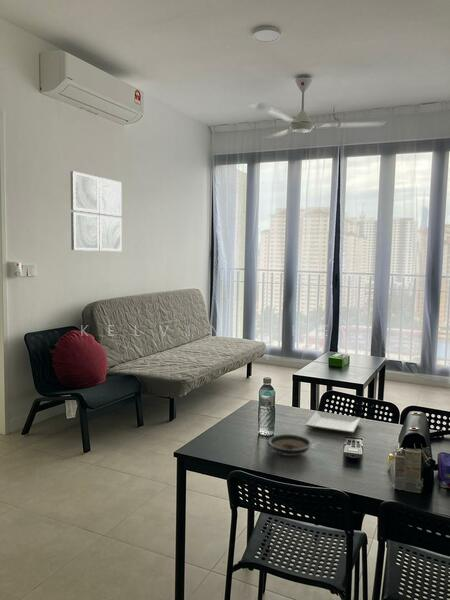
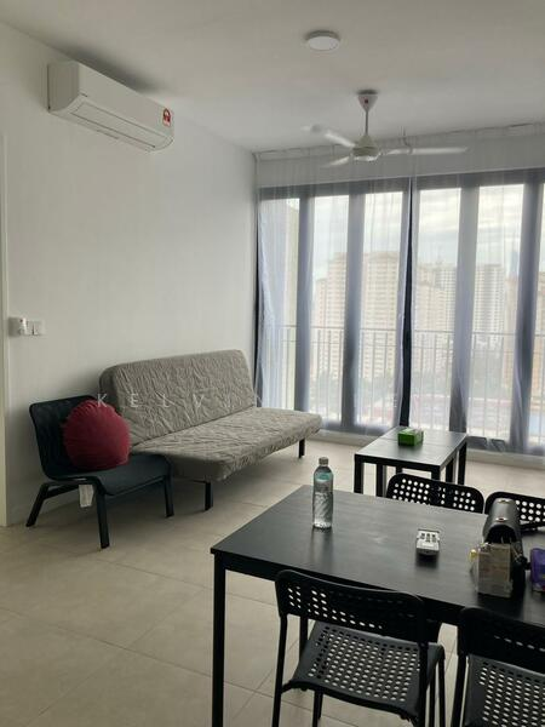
- saucer [267,433,313,457]
- plate [304,411,362,434]
- wall art [70,170,123,252]
